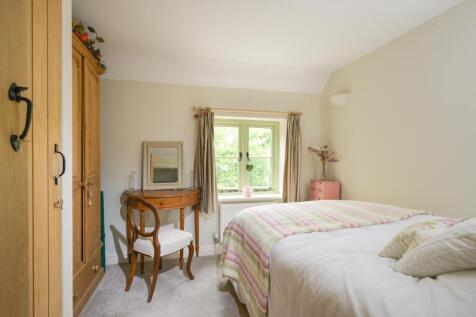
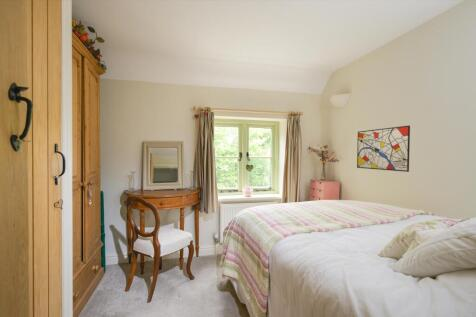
+ wall art [356,124,411,173]
